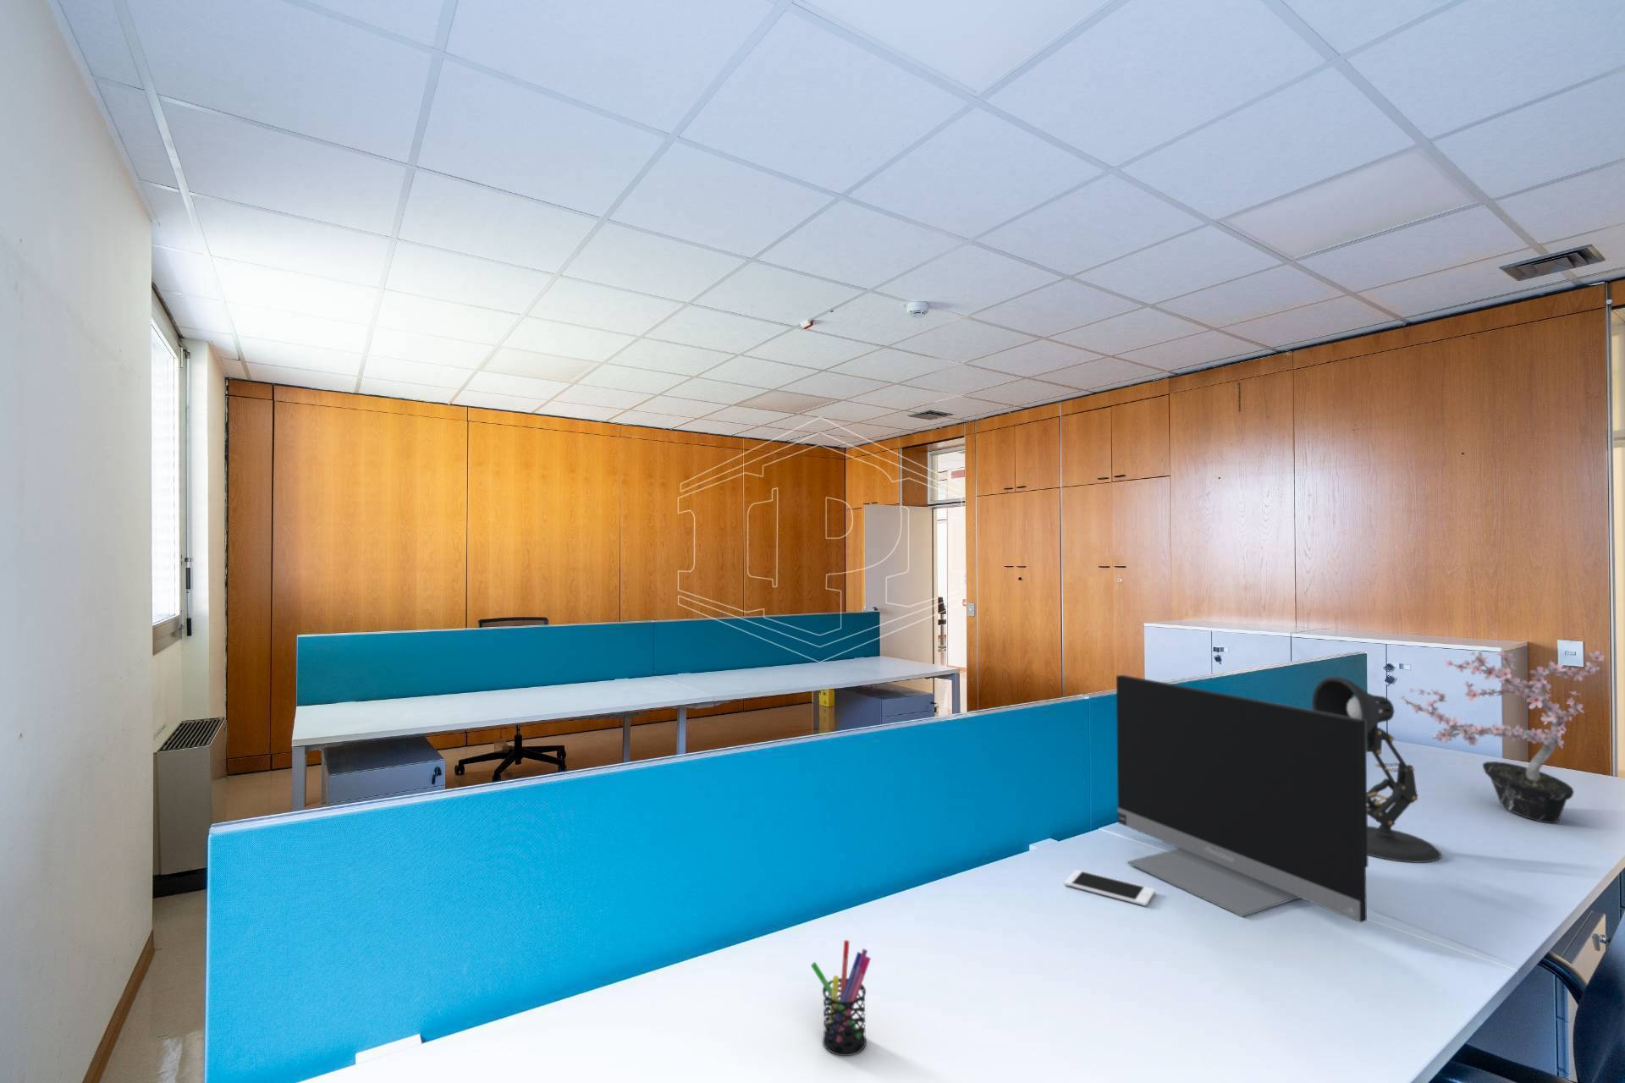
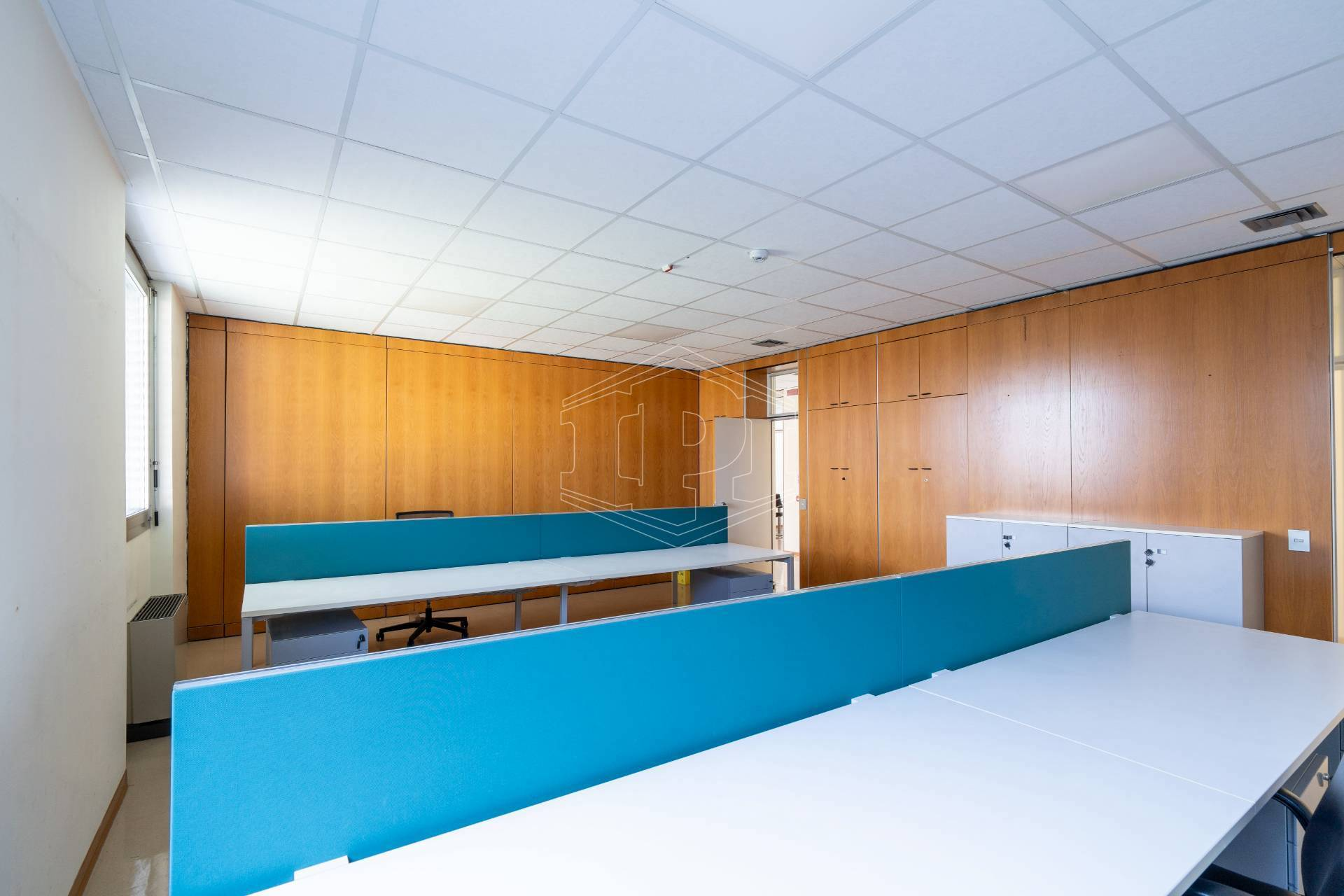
- desk lamp [1311,676,1442,864]
- monitor [1116,674,1370,923]
- potted plant [1400,649,1604,824]
- cell phone [1064,869,1156,907]
- pen holder [810,939,872,1056]
